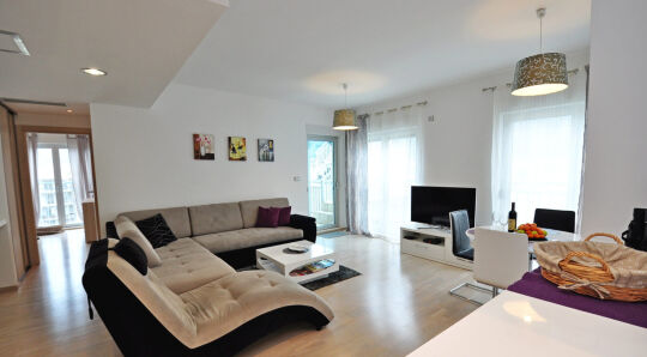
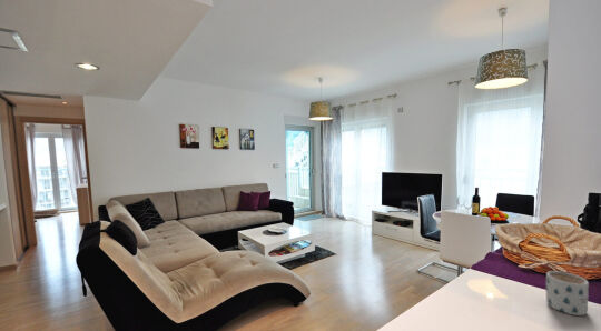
+ mug [545,270,590,317]
